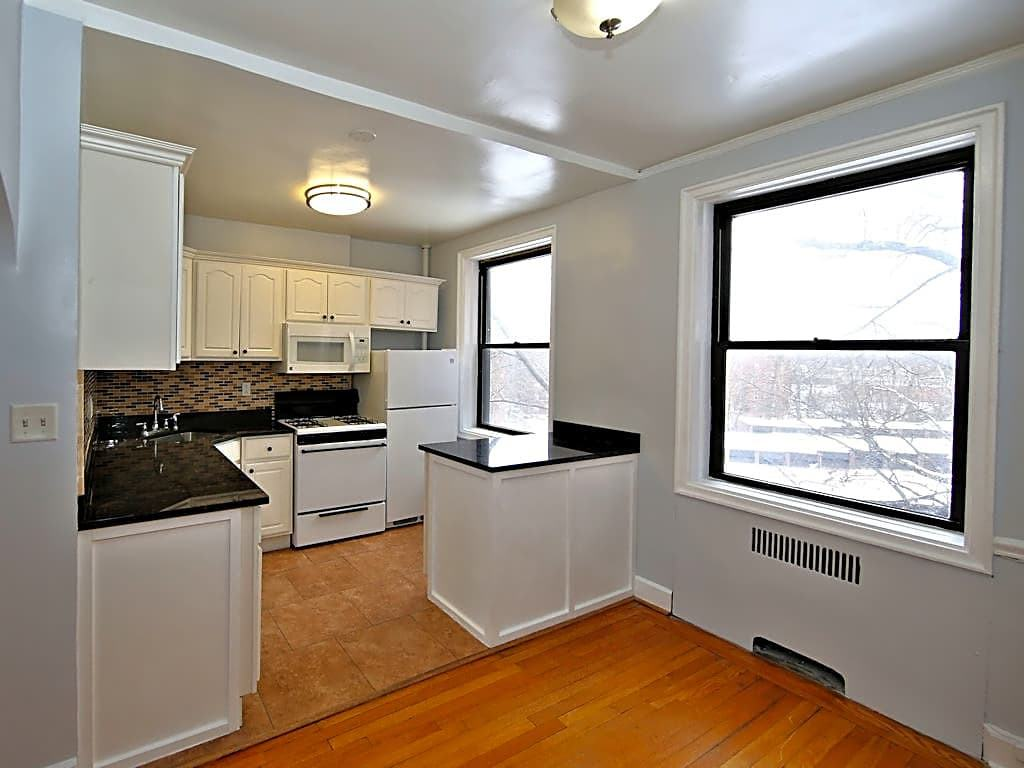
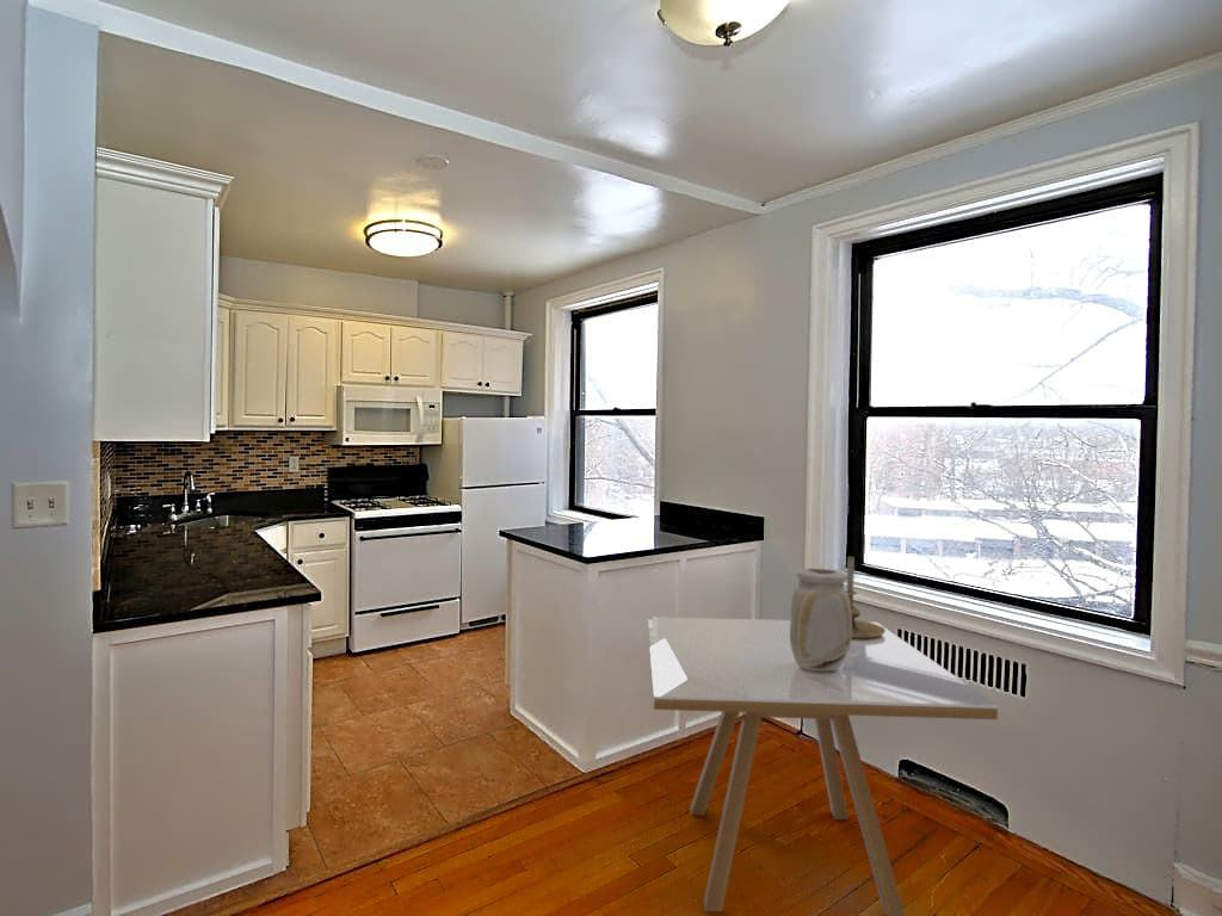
+ dining table [647,615,999,916]
+ vase [790,567,852,670]
+ candle holder [846,556,885,638]
